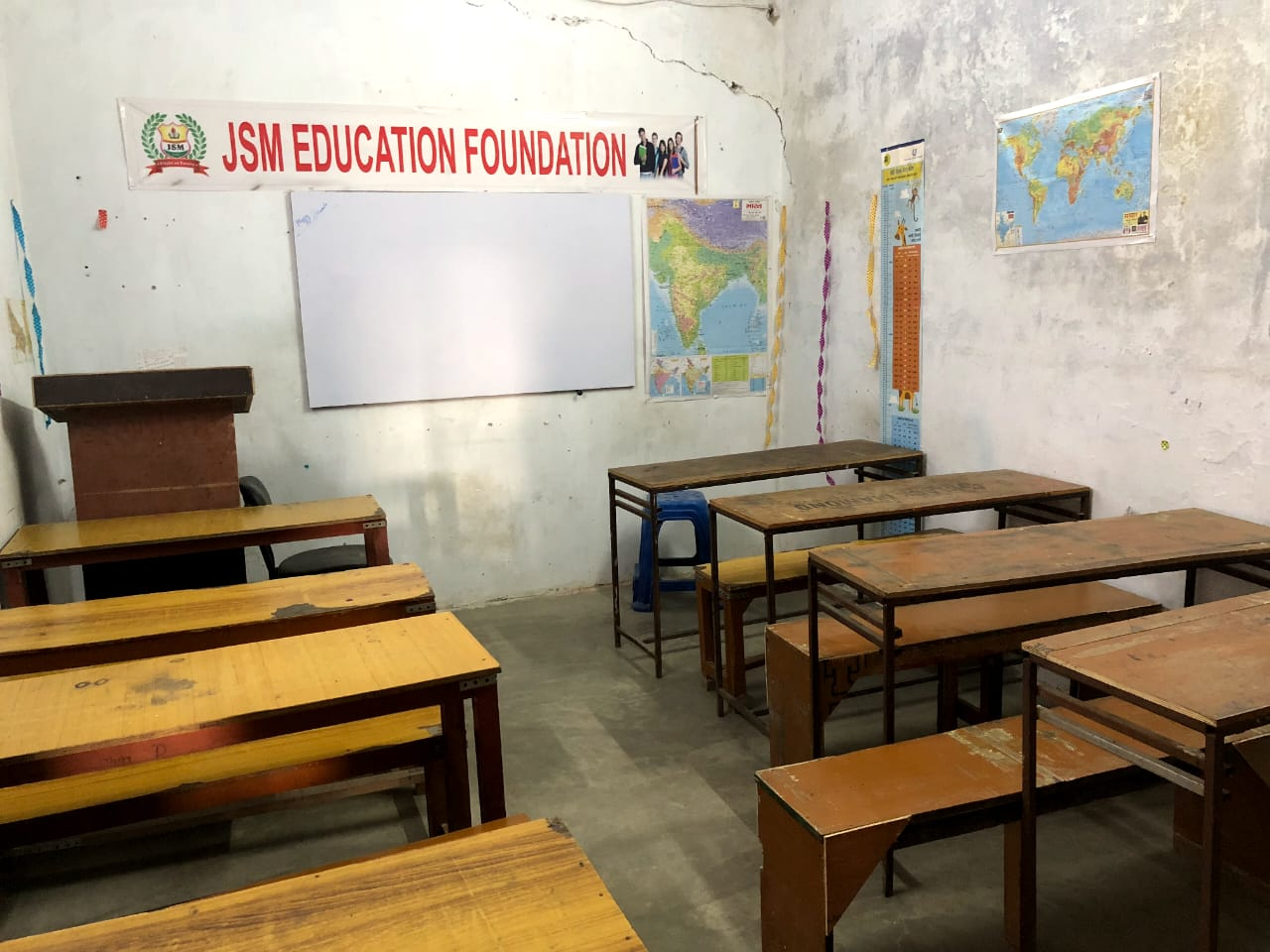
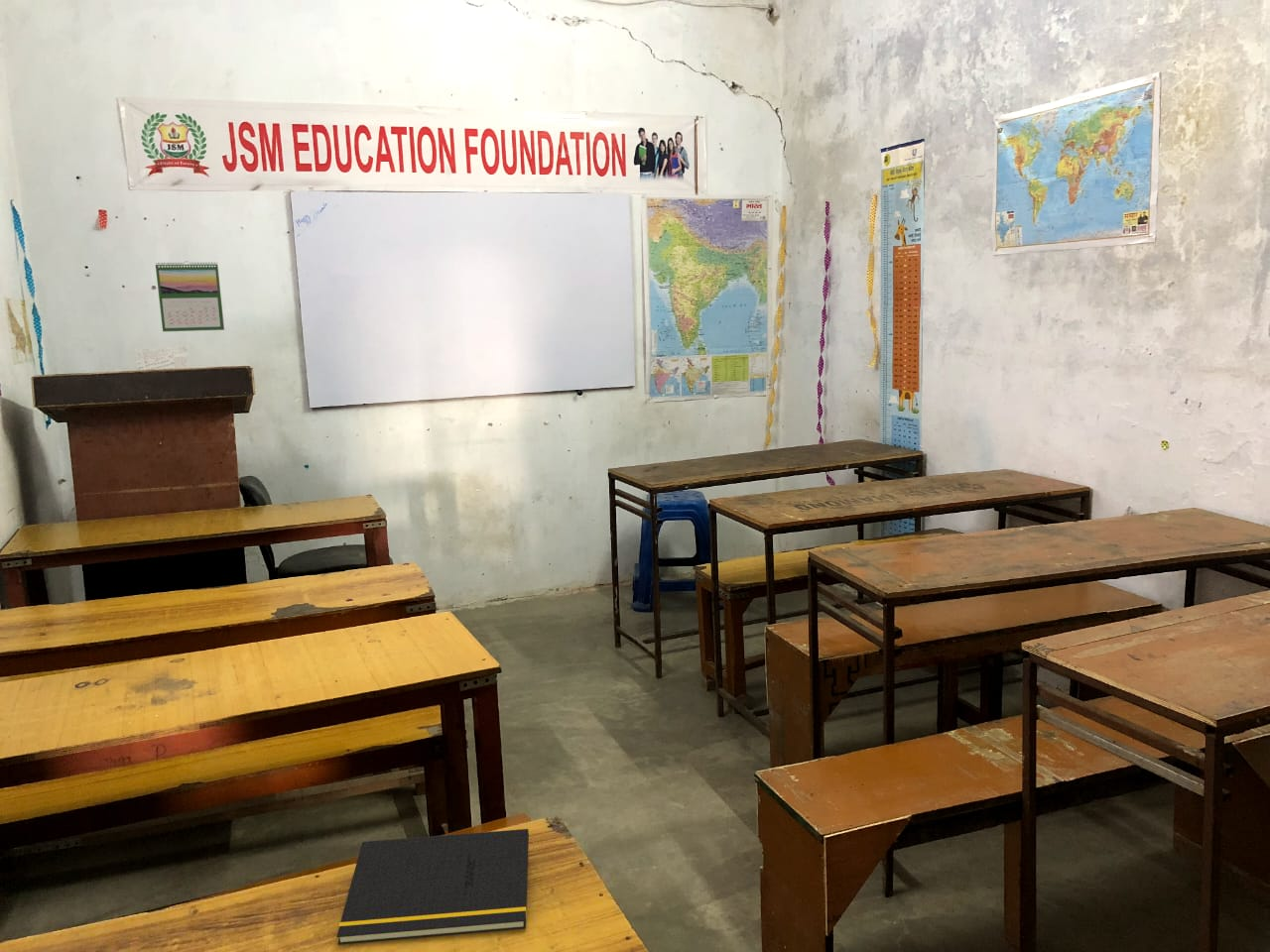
+ calendar [154,260,225,332]
+ notepad [335,828,530,946]
